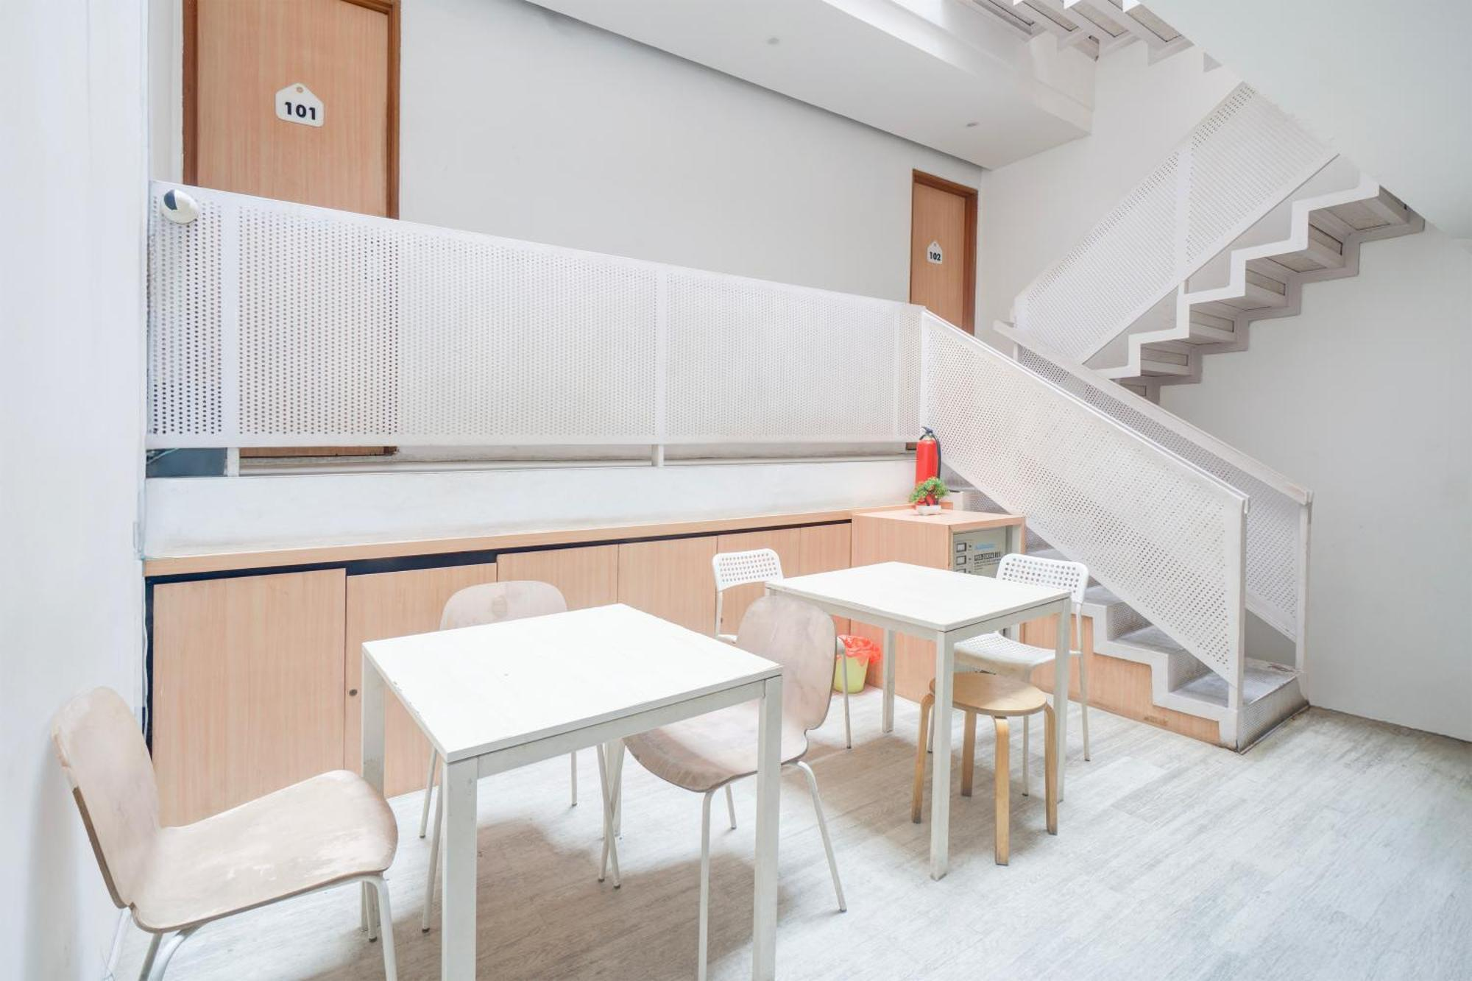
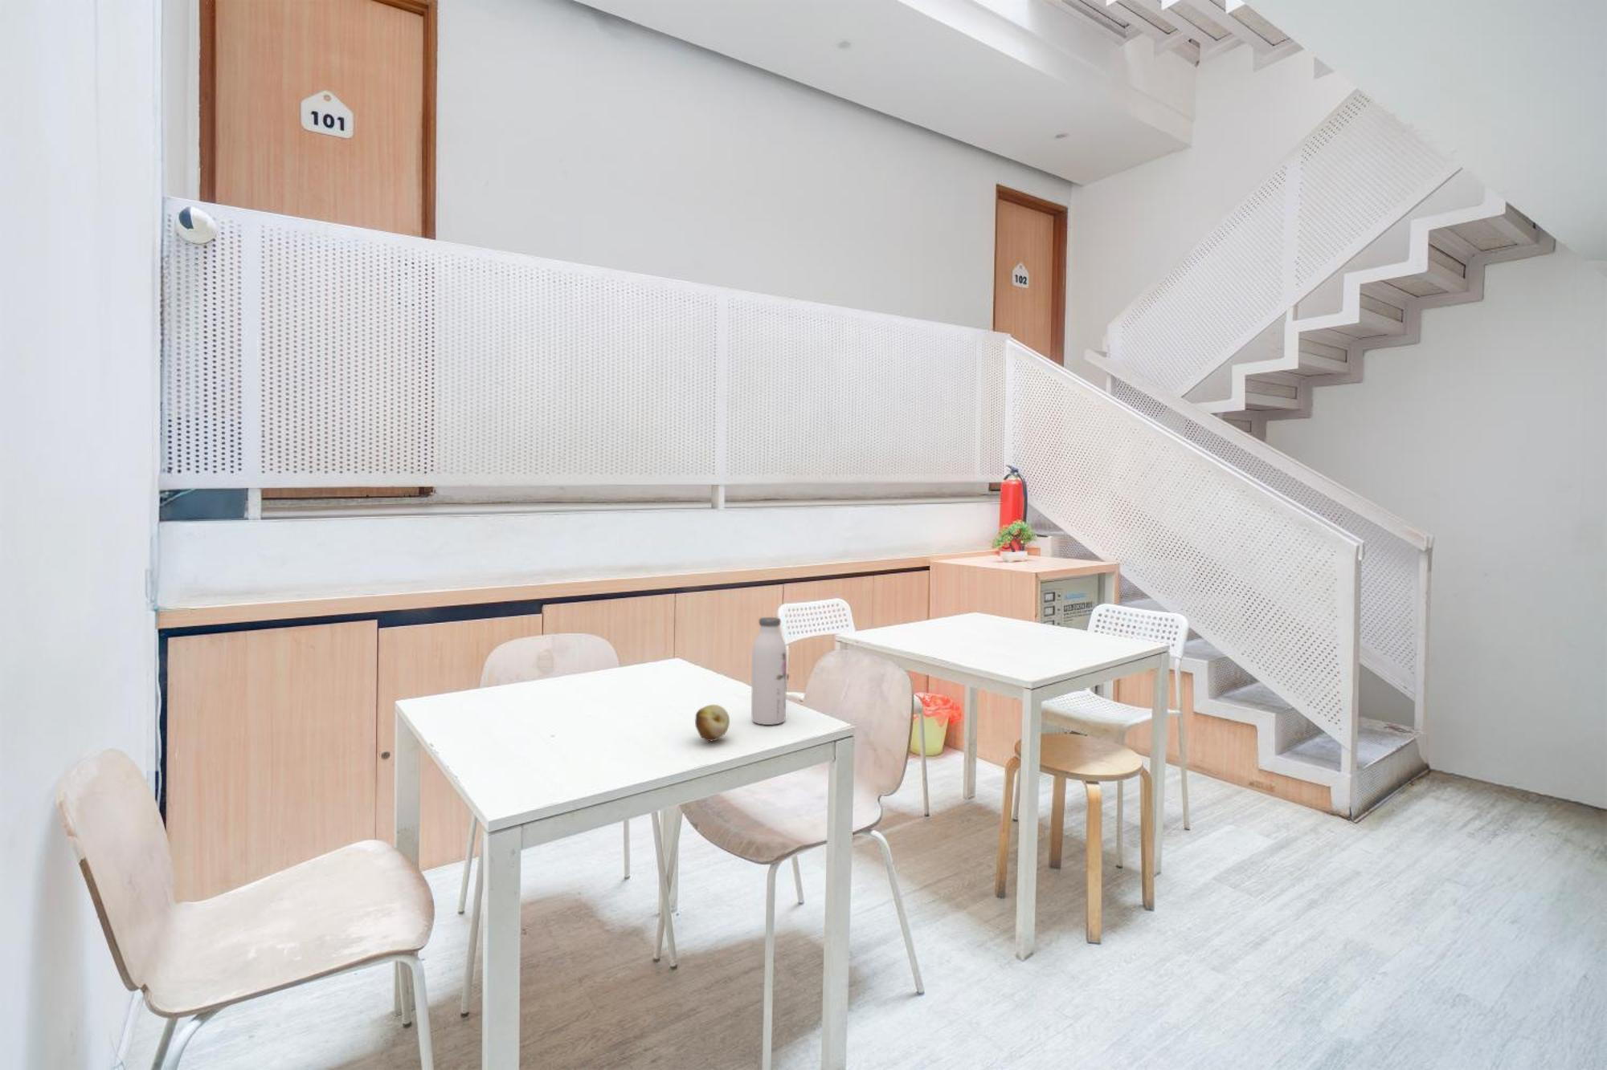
+ water bottle [750,616,787,726]
+ fruit [694,703,730,742]
